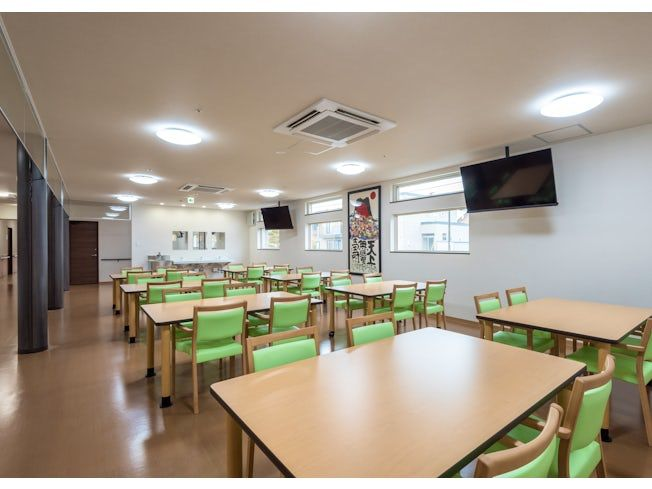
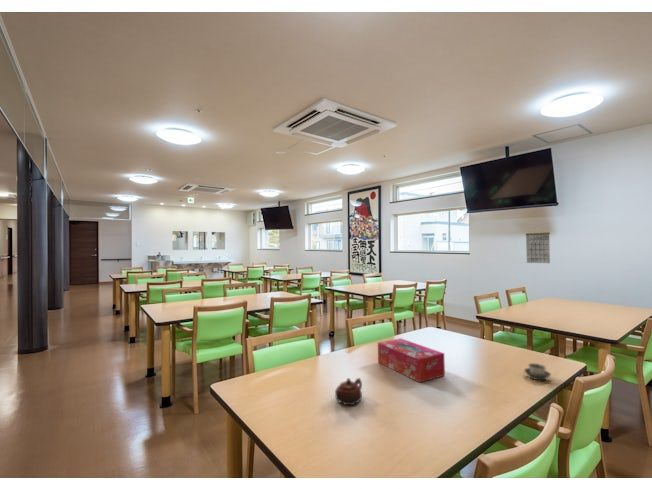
+ calendar [525,225,551,264]
+ cup [523,362,552,381]
+ teapot [334,377,363,406]
+ tissue box [377,337,446,384]
